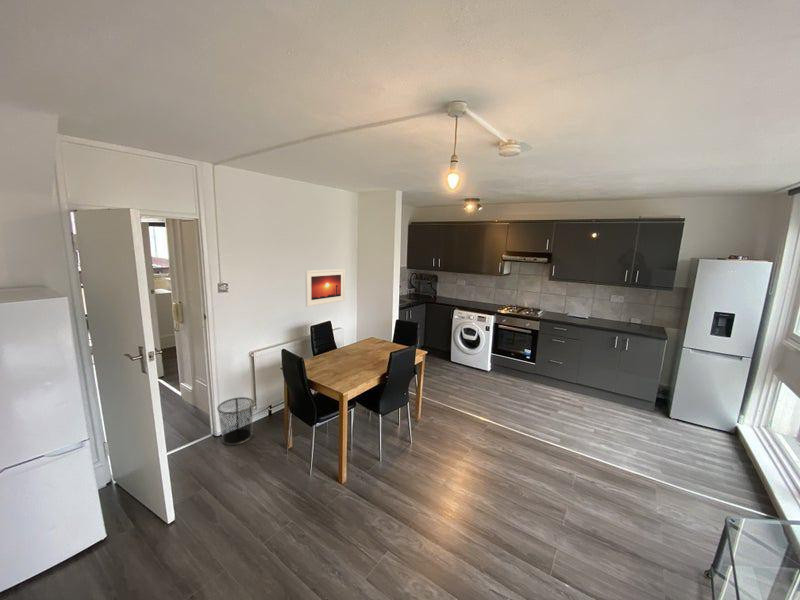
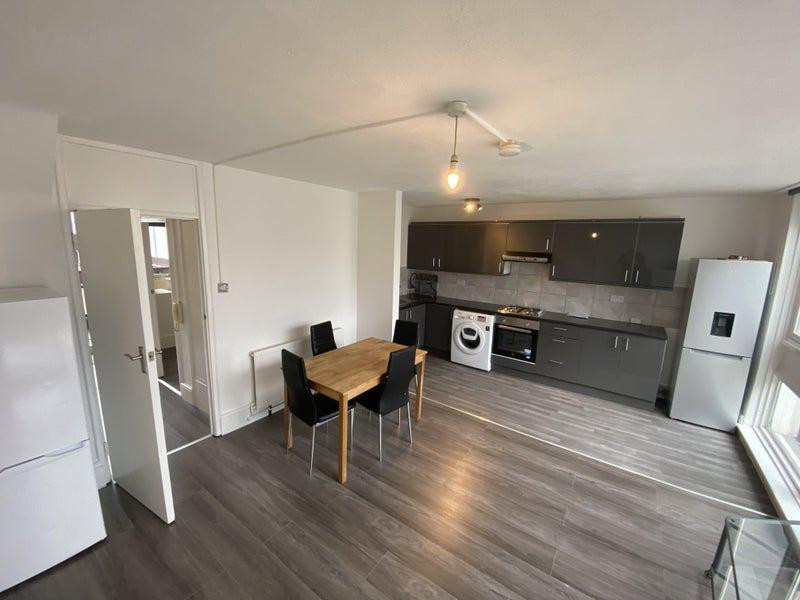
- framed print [304,268,346,308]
- waste bin [216,396,255,446]
